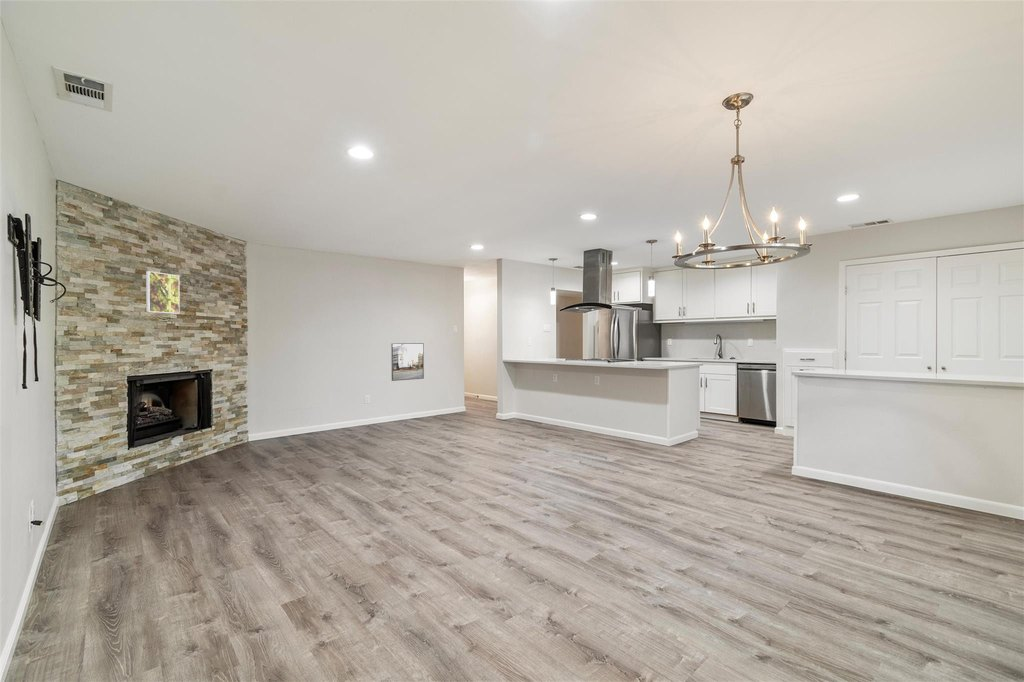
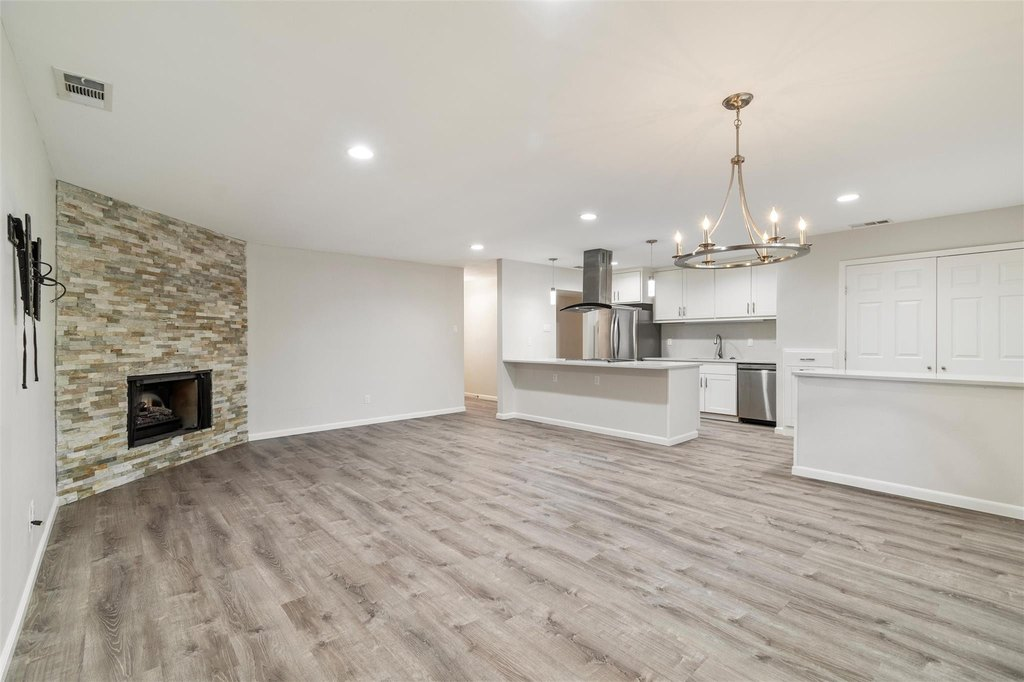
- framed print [390,342,425,382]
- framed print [145,270,181,315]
